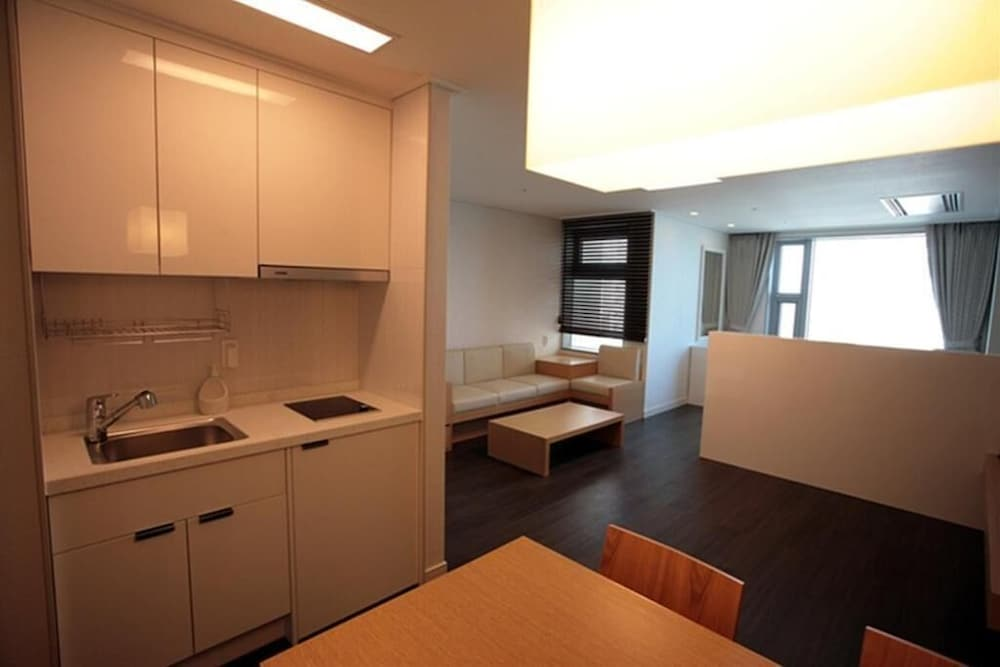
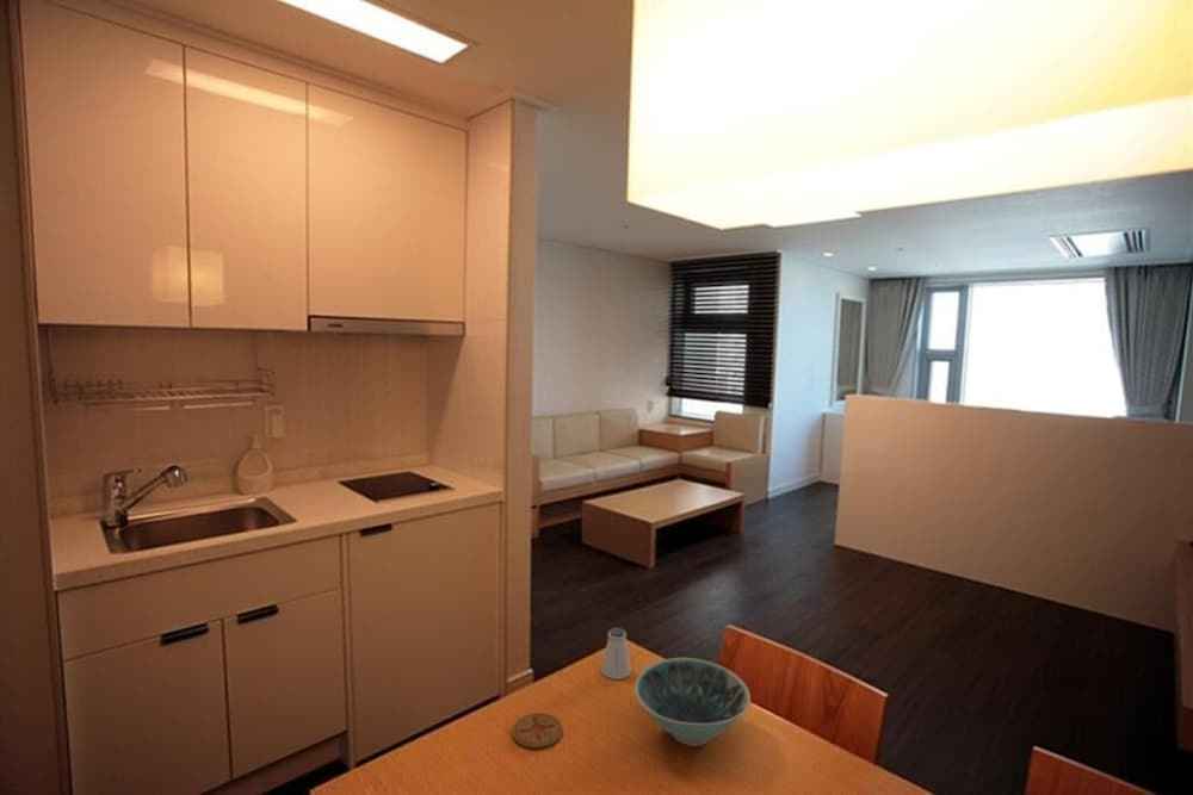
+ bowl [633,657,752,747]
+ coaster [512,712,563,750]
+ saltshaker [600,626,632,681]
